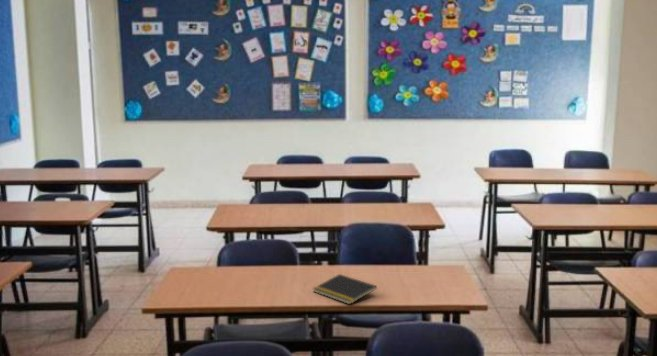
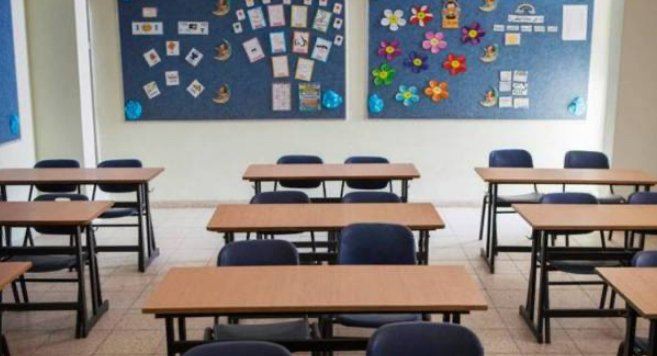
- notepad [312,273,378,305]
